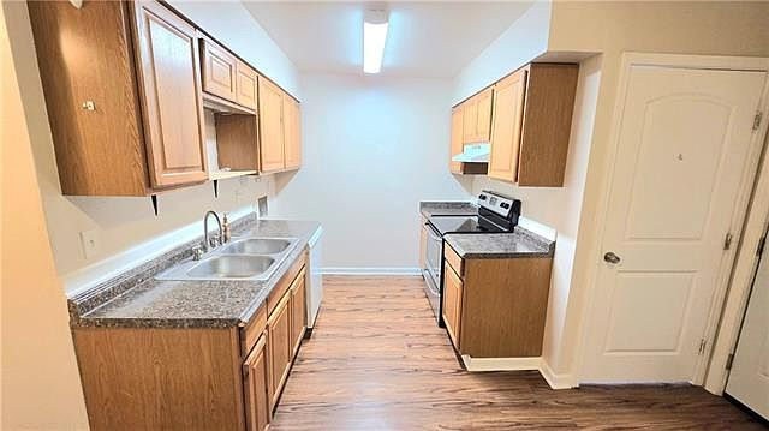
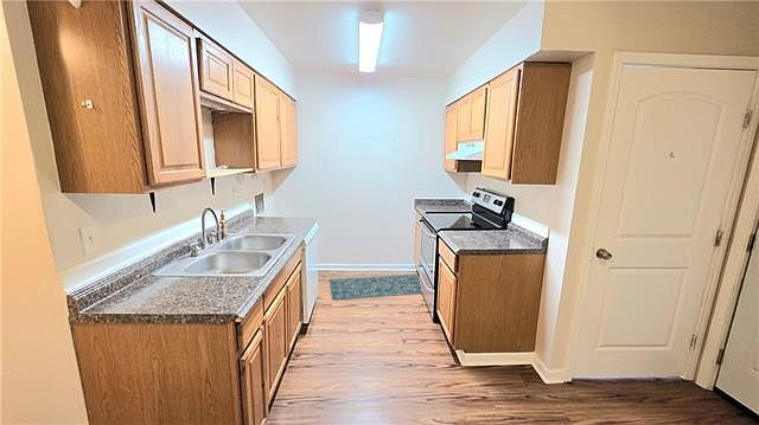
+ rug [329,273,423,301]
